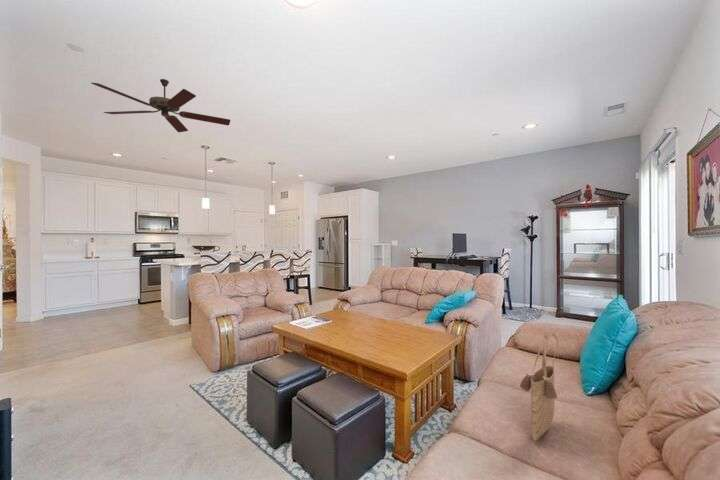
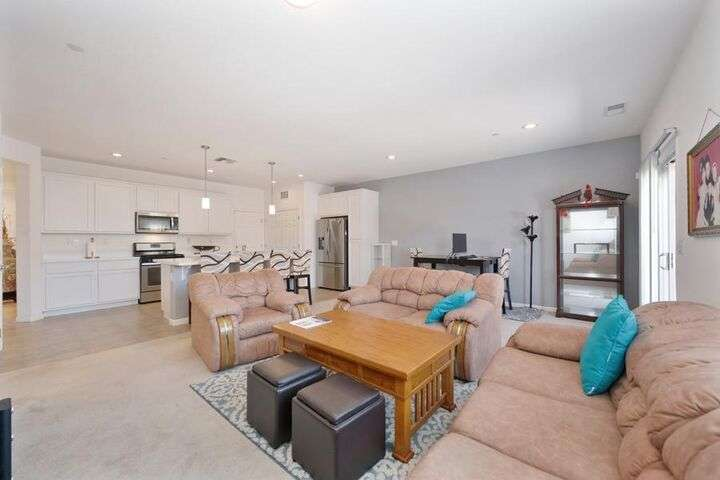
- tote bag [519,331,559,442]
- ceiling fan [90,78,231,133]
